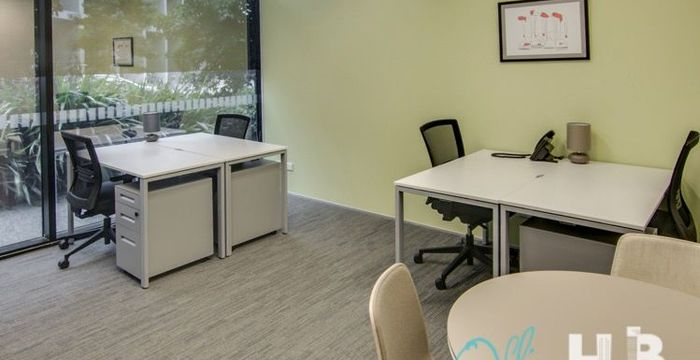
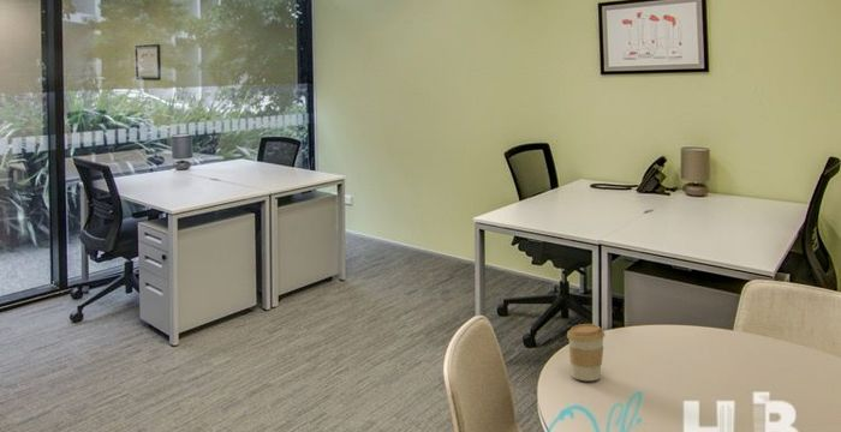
+ coffee cup [566,323,606,382]
